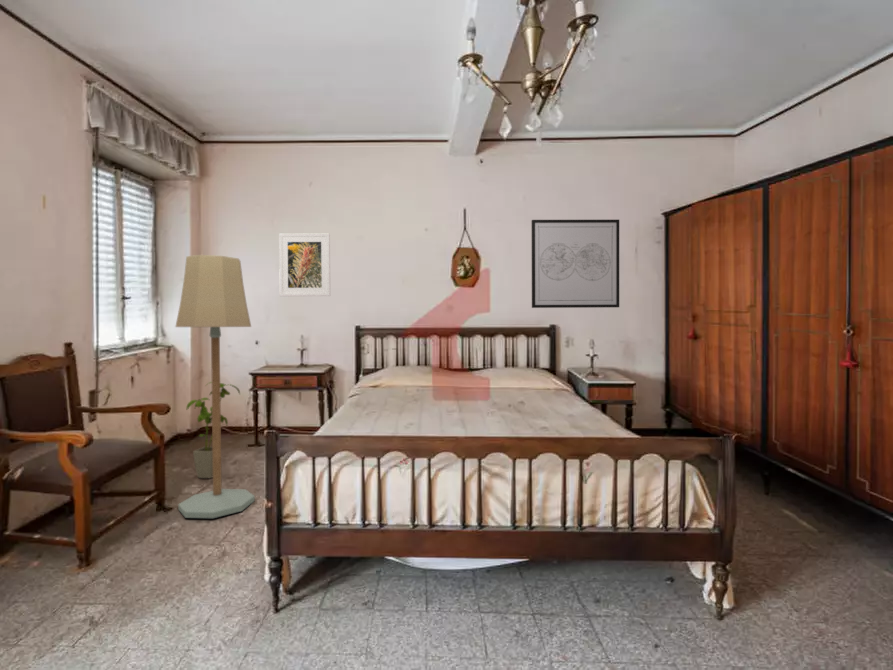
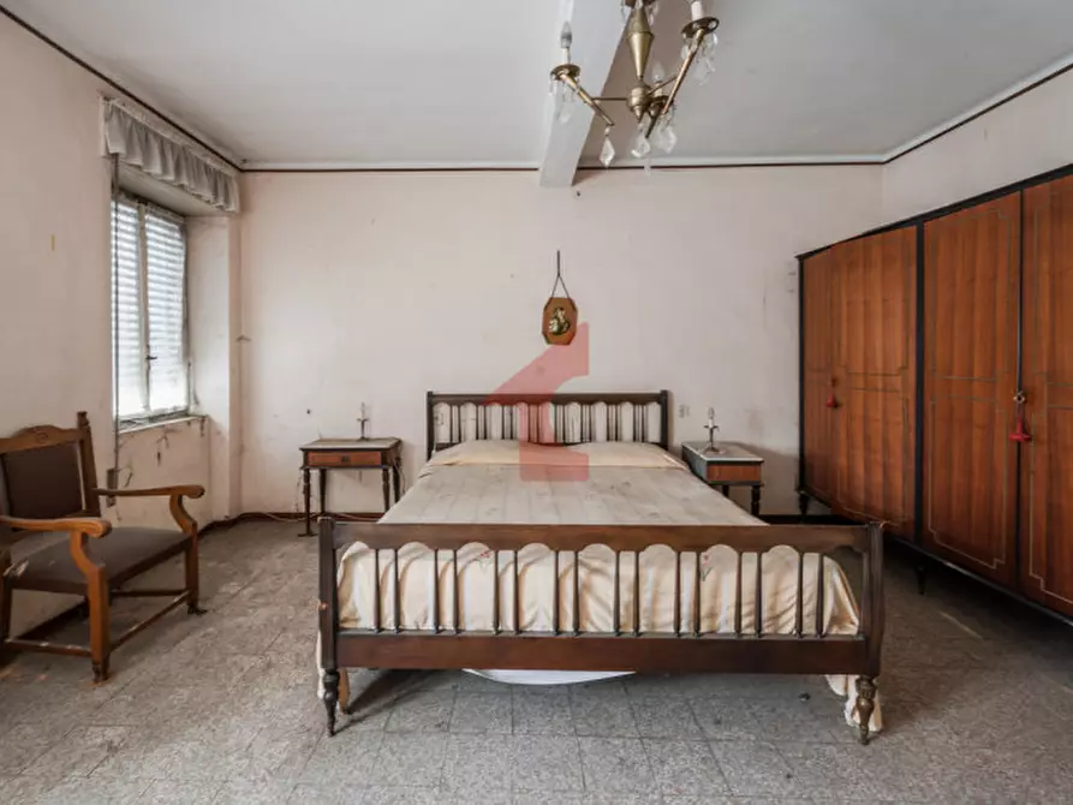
- house plant [186,381,241,479]
- floor lamp [174,254,256,519]
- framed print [278,233,331,297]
- wall art [531,219,620,309]
